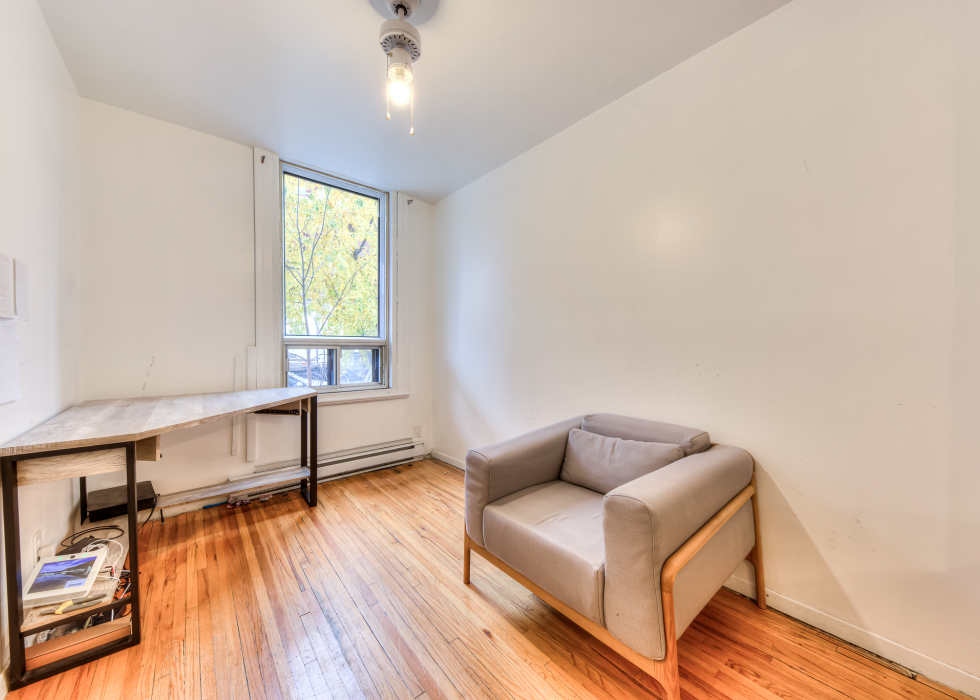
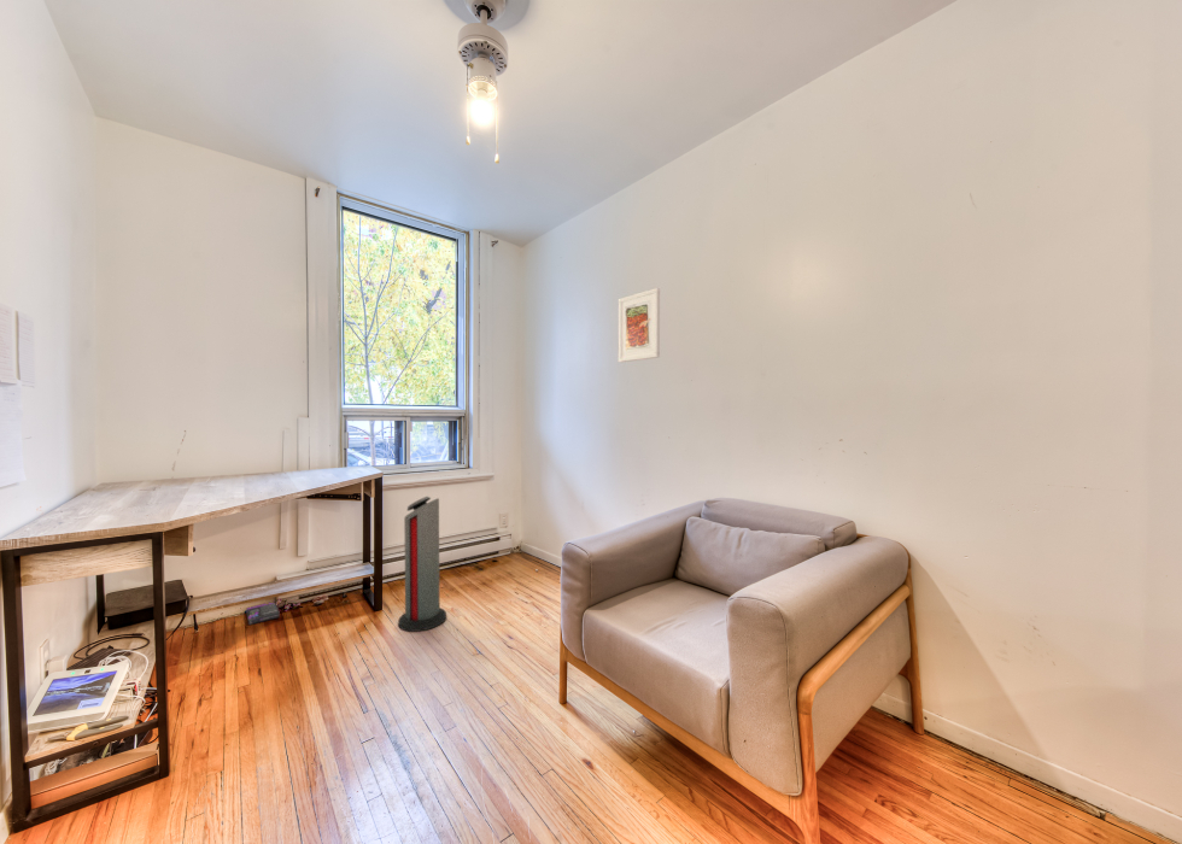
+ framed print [618,287,661,363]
+ box [245,602,281,626]
+ air purifier [397,496,447,633]
